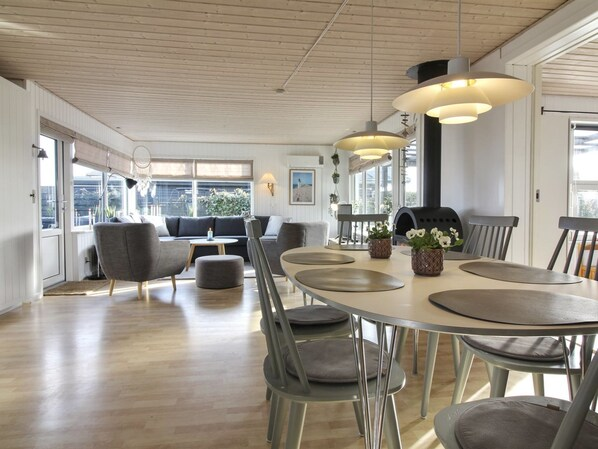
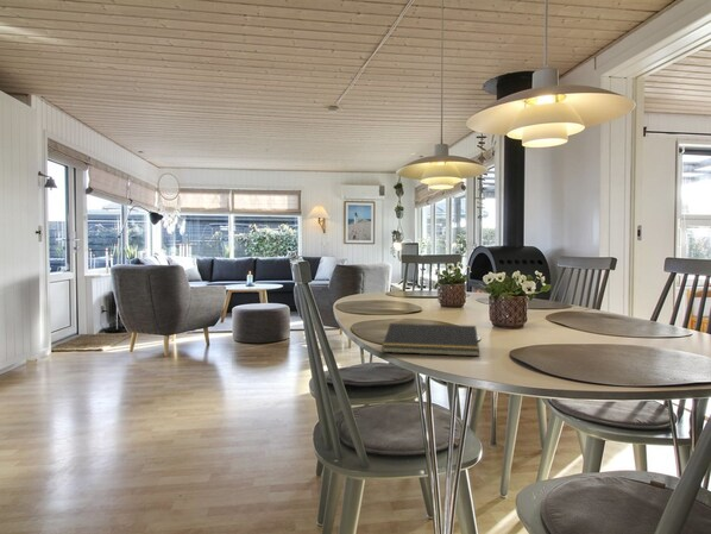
+ notepad [380,322,480,358]
